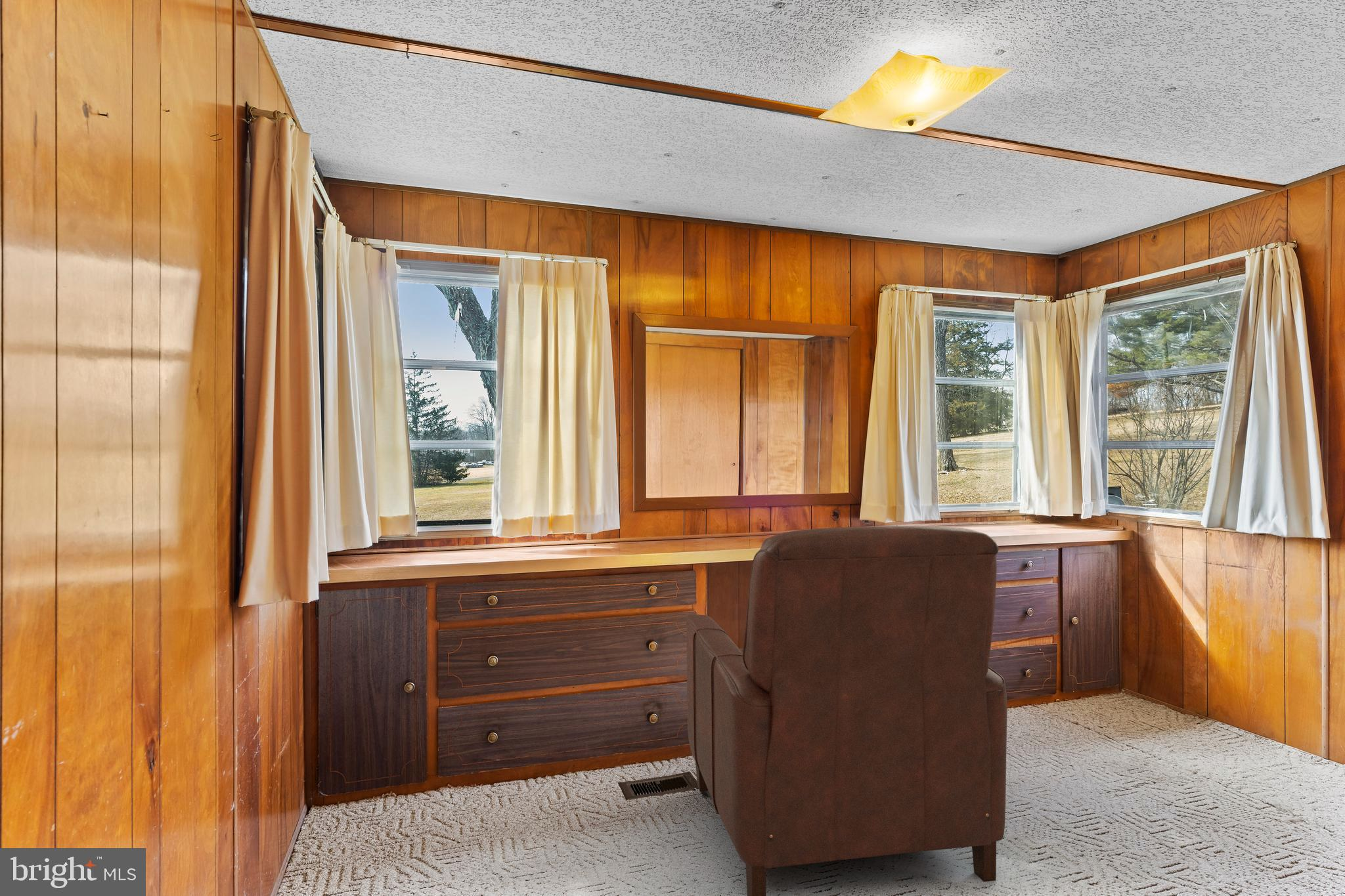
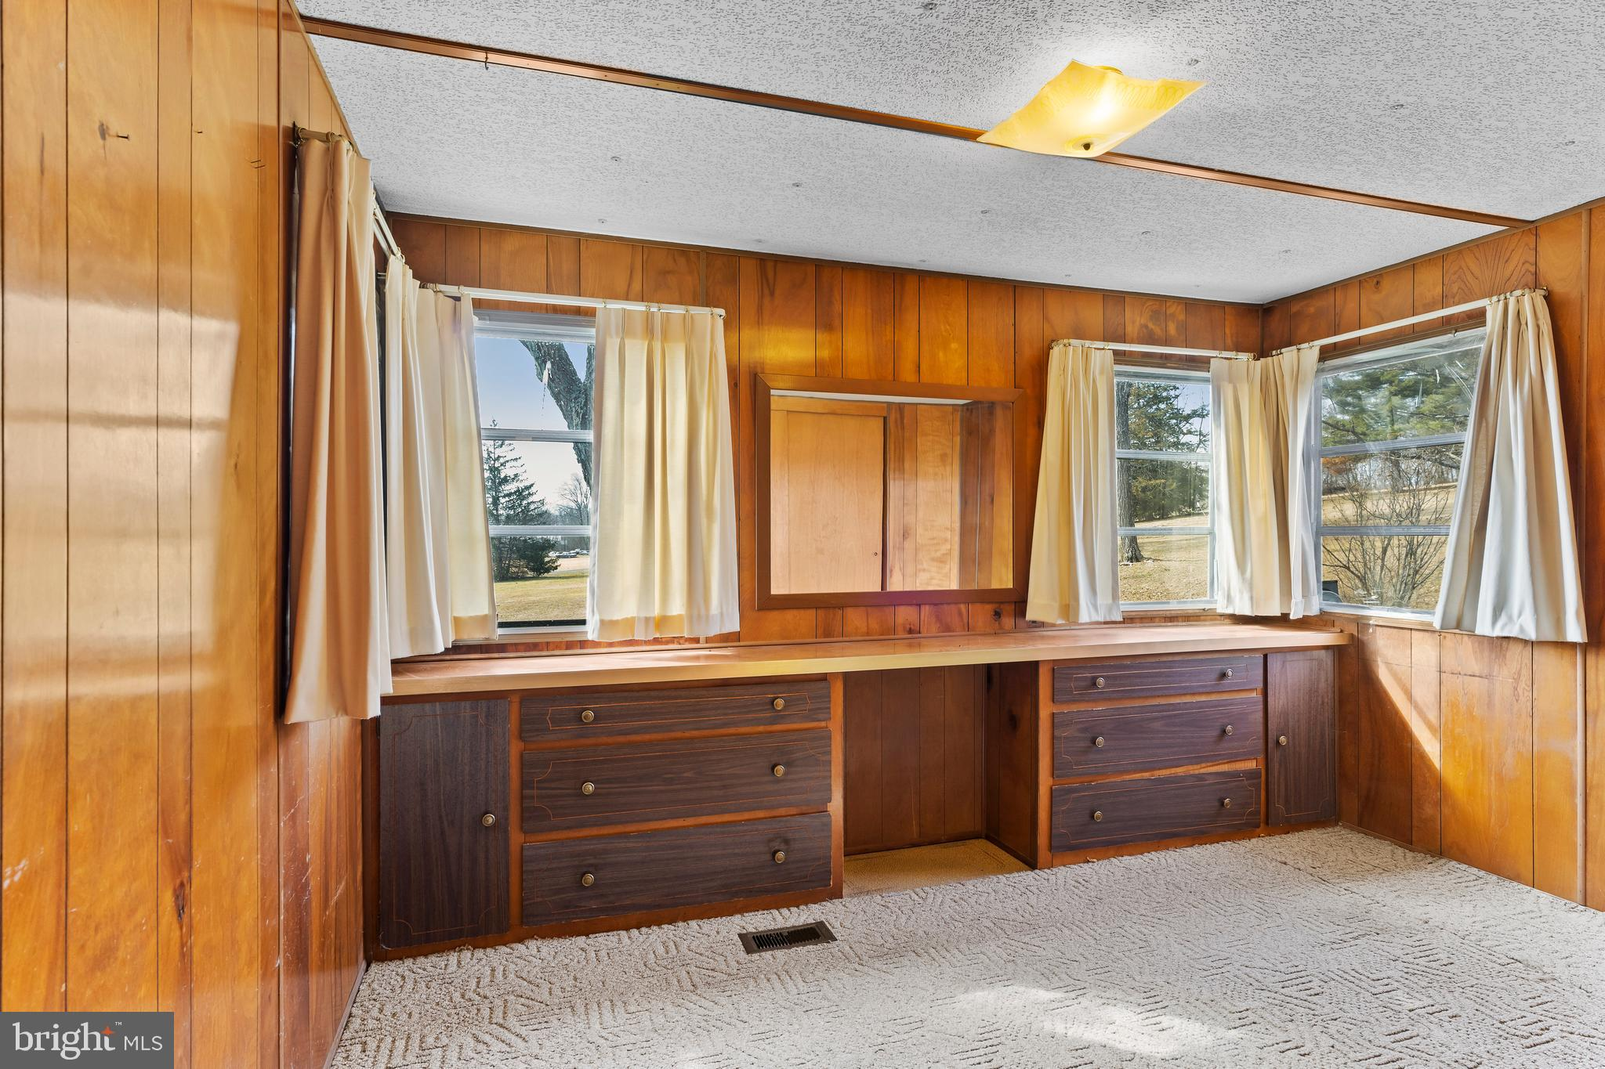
- chair [686,525,1008,896]
